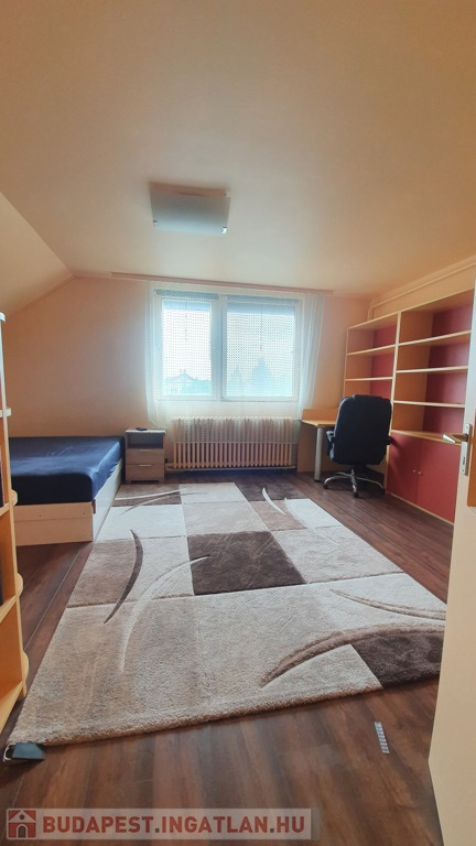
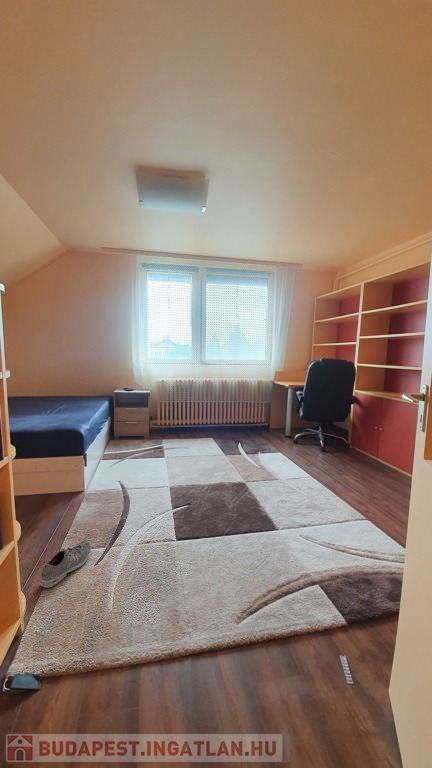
+ sneaker [39,540,92,589]
